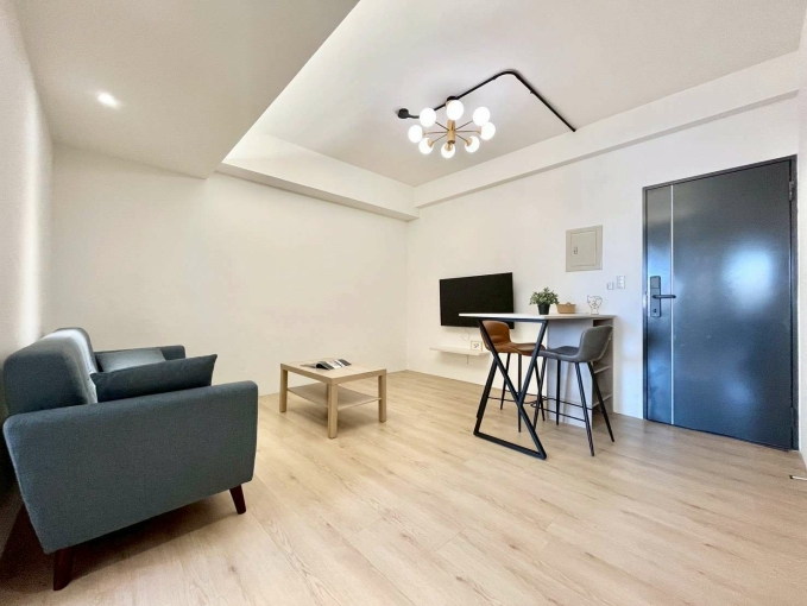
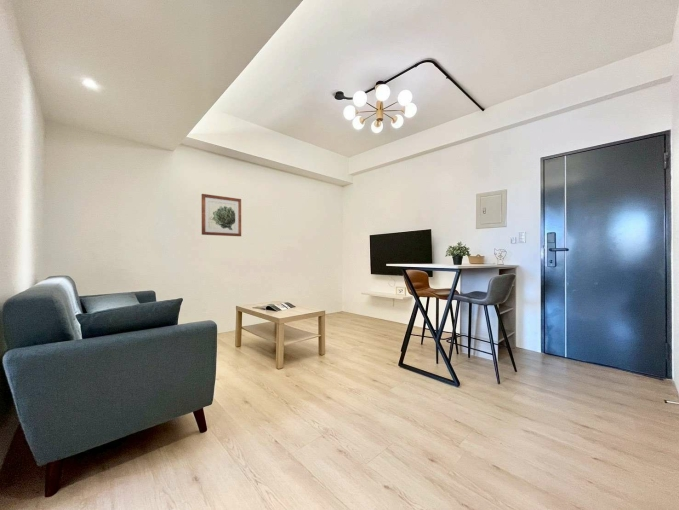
+ wall art [201,193,242,237]
